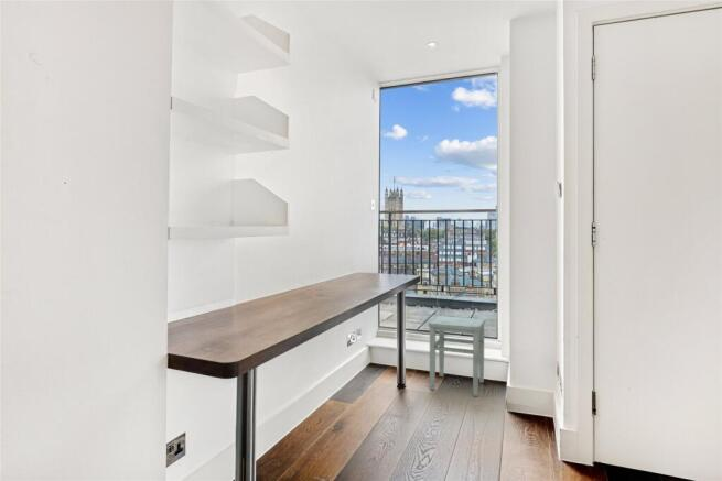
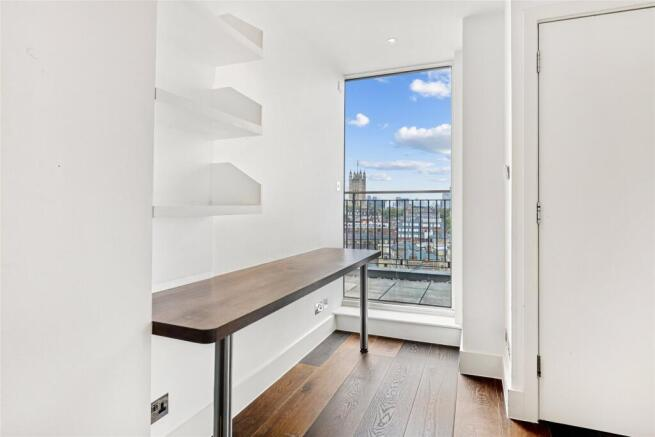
- stool [428,315,486,397]
